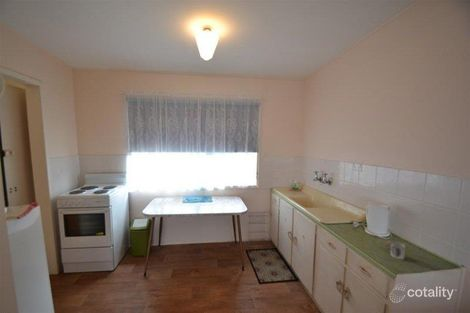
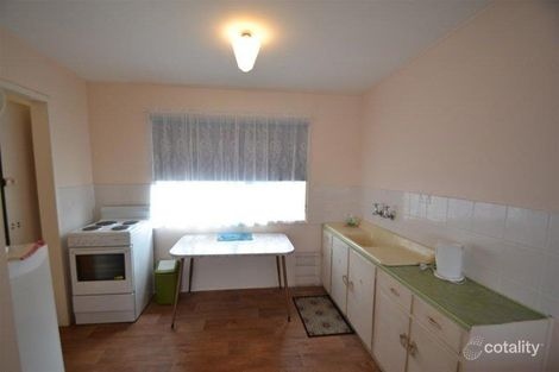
- cup [385,241,406,260]
